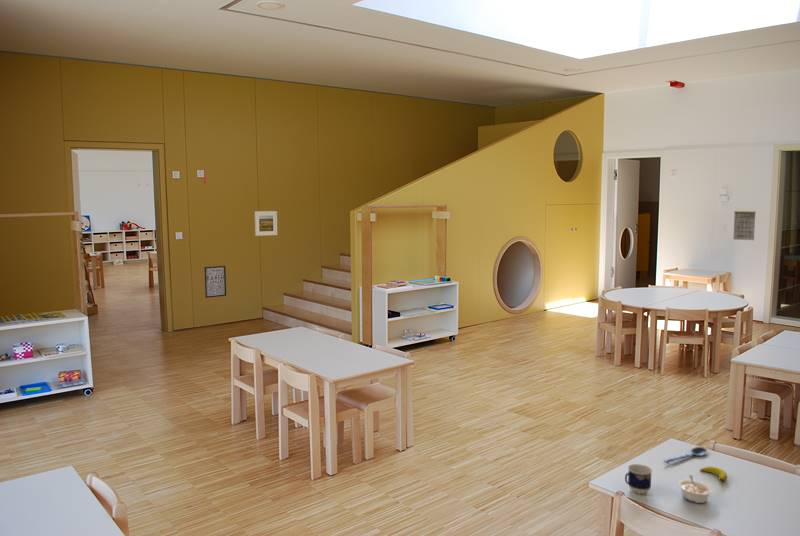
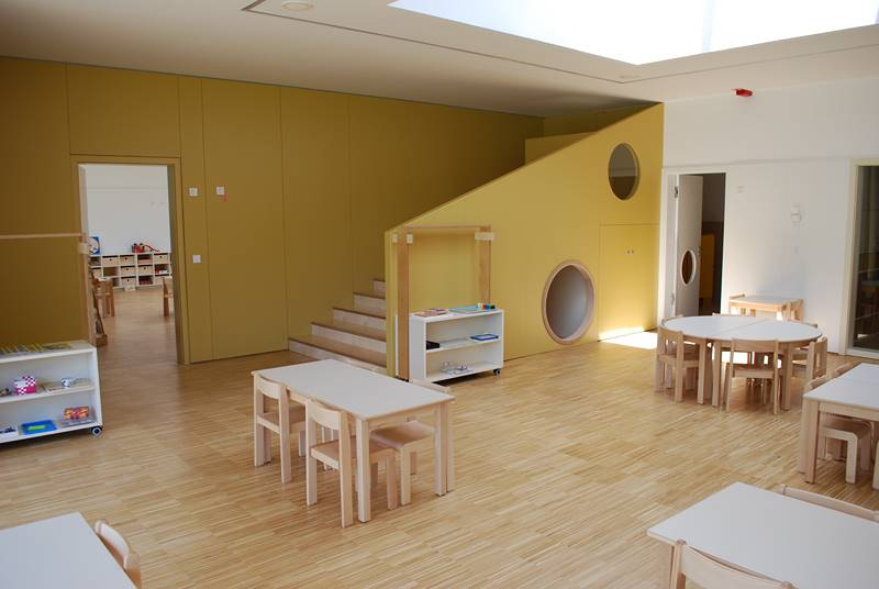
- spoon [662,446,708,465]
- wall art [204,265,227,299]
- calendar [732,204,757,241]
- cup [624,463,653,495]
- banana [699,465,728,483]
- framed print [254,210,278,237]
- legume [677,474,714,504]
